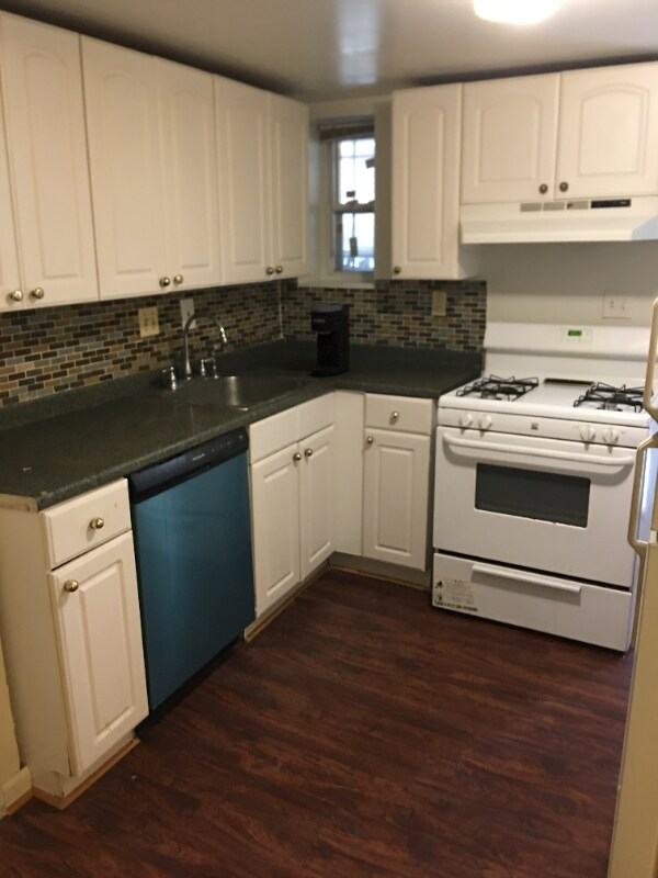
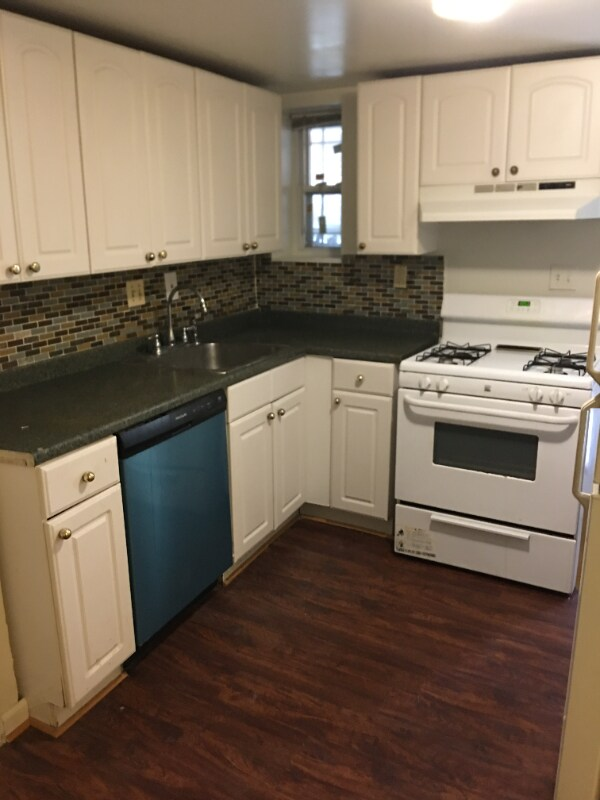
- coffee maker [308,303,351,378]
